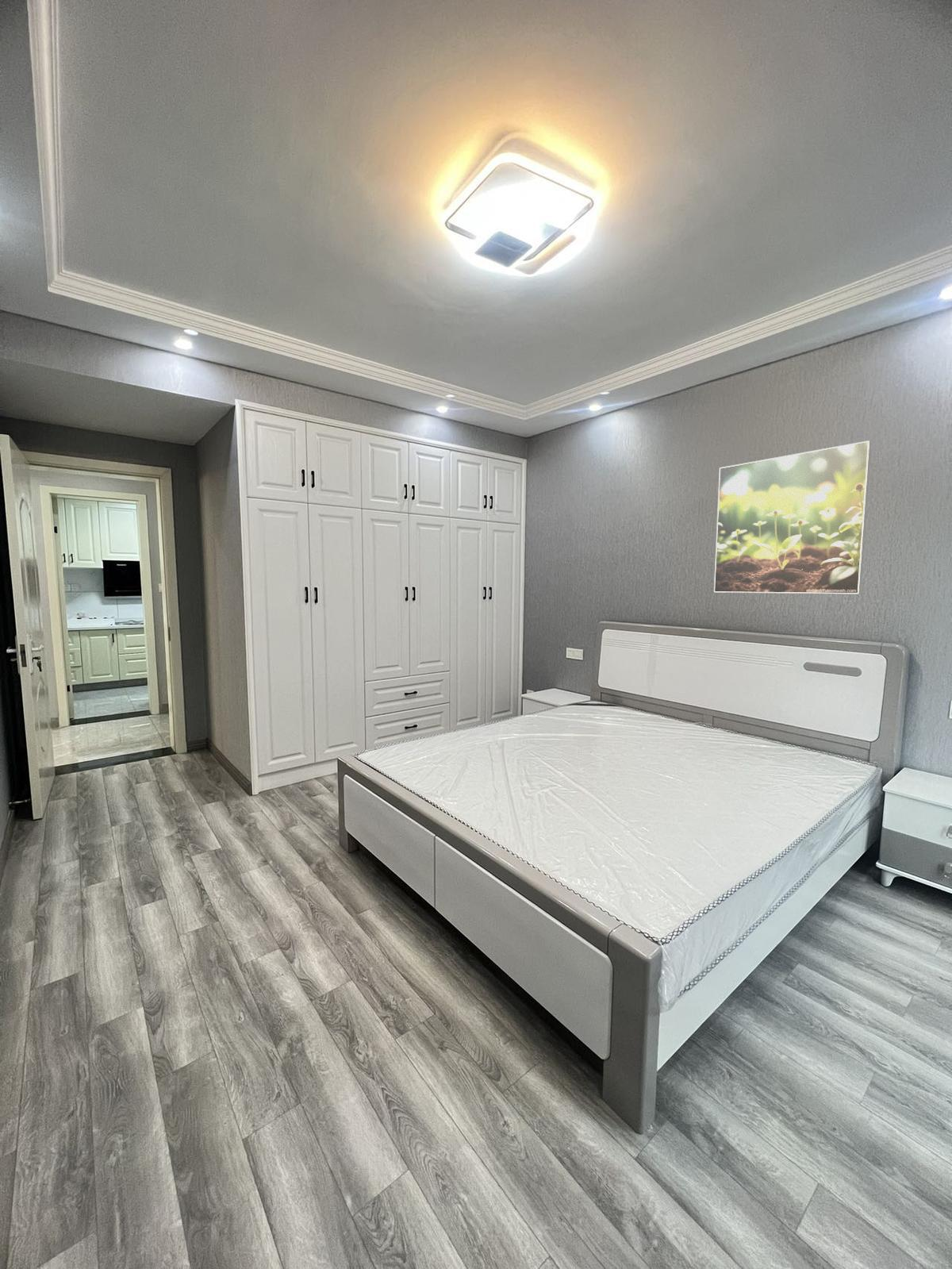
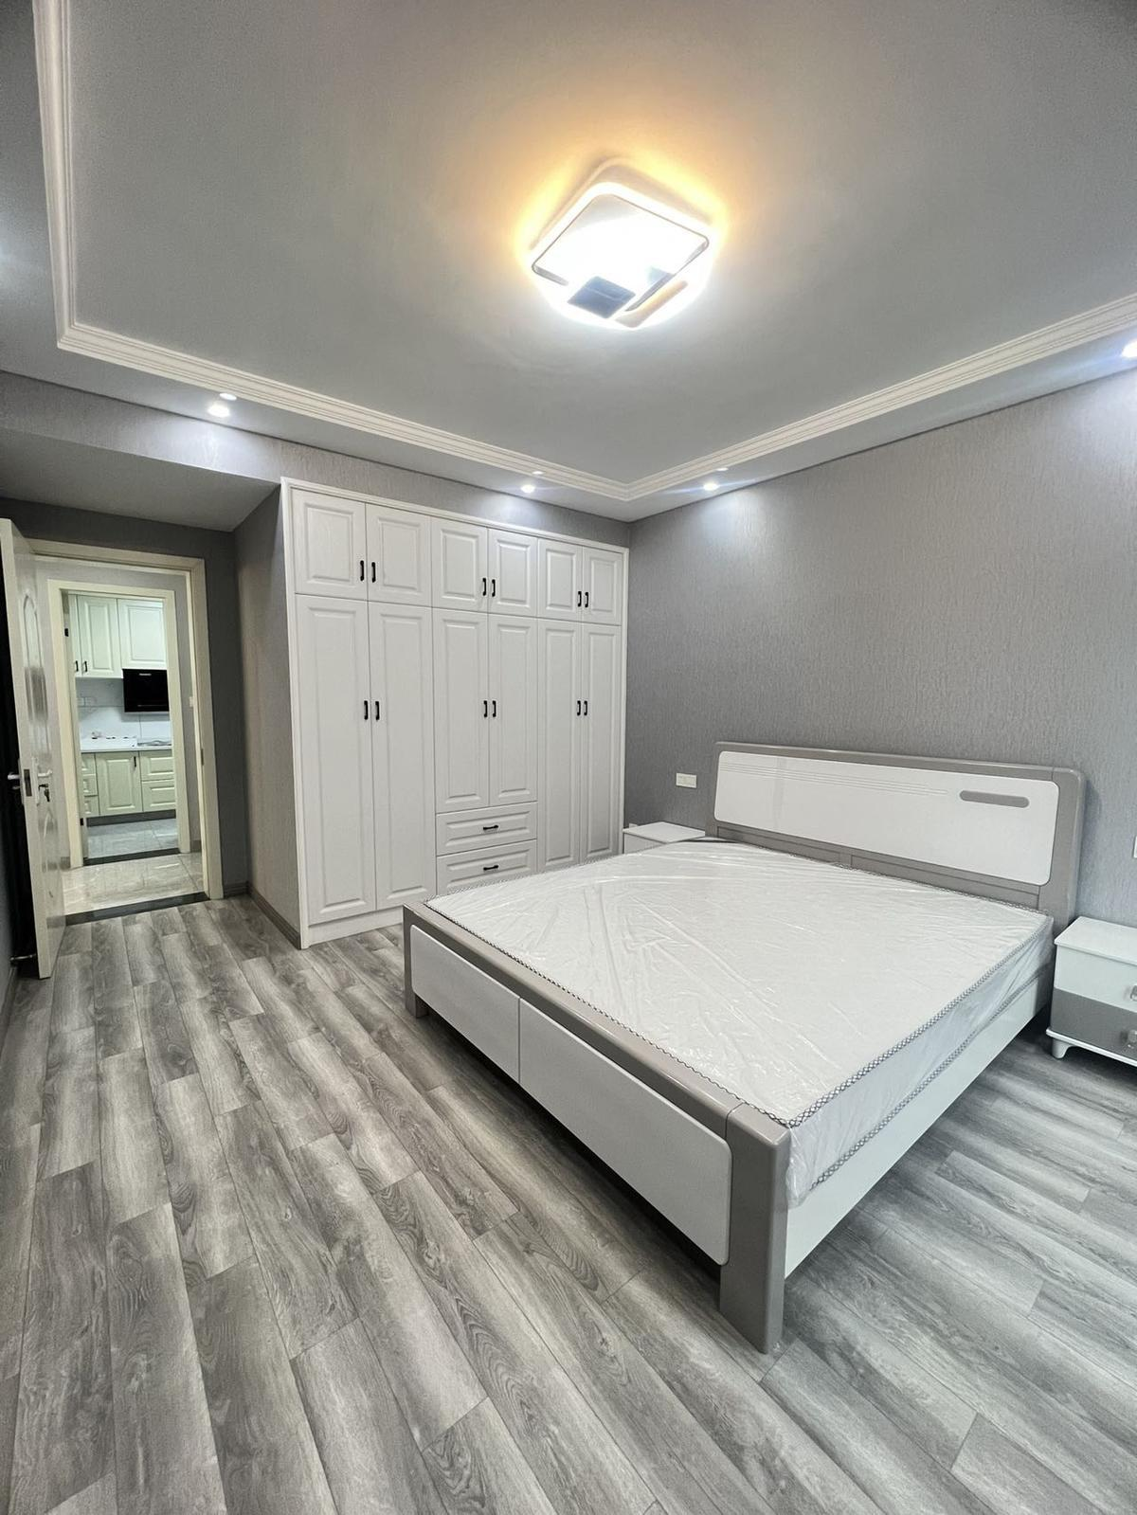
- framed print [713,440,872,594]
